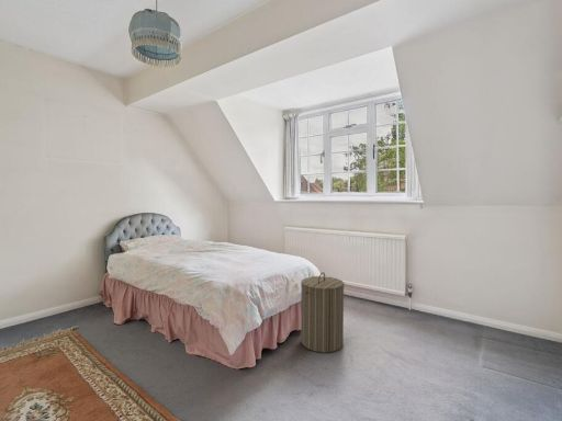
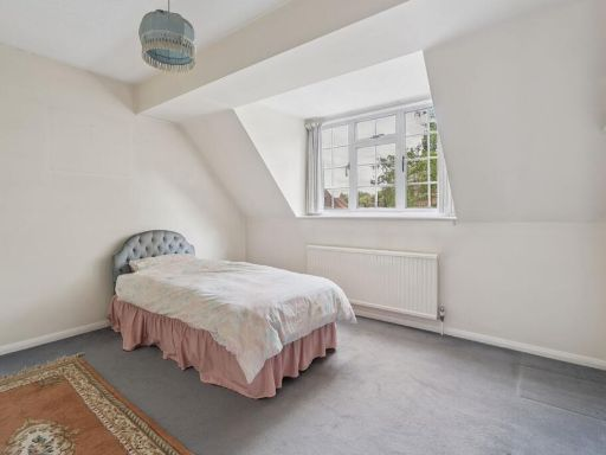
- laundry hamper [300,271,345,354]
